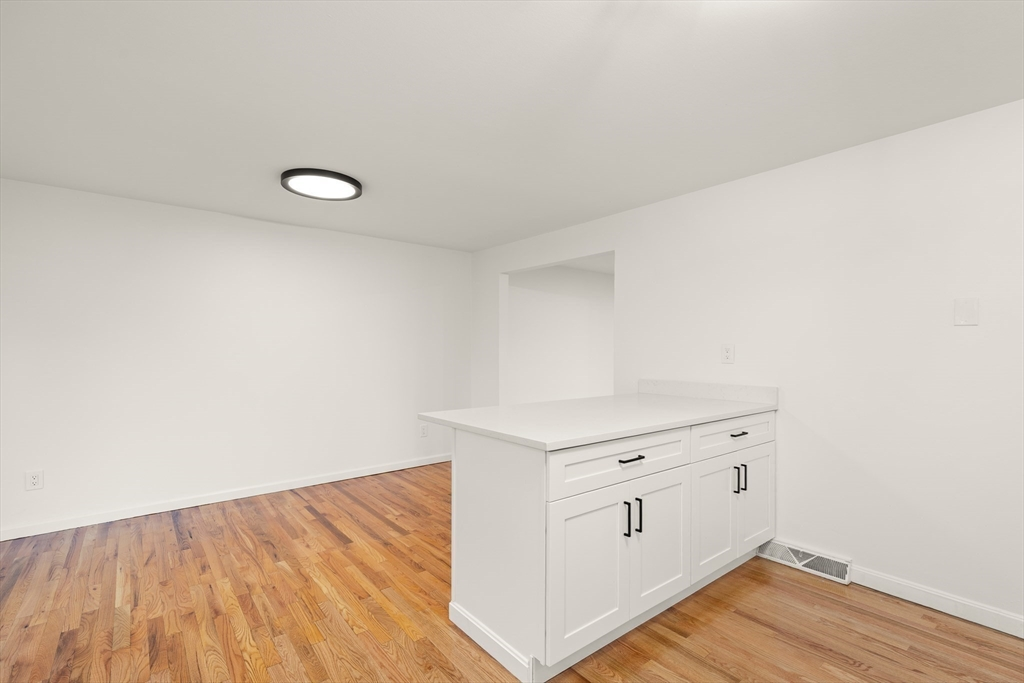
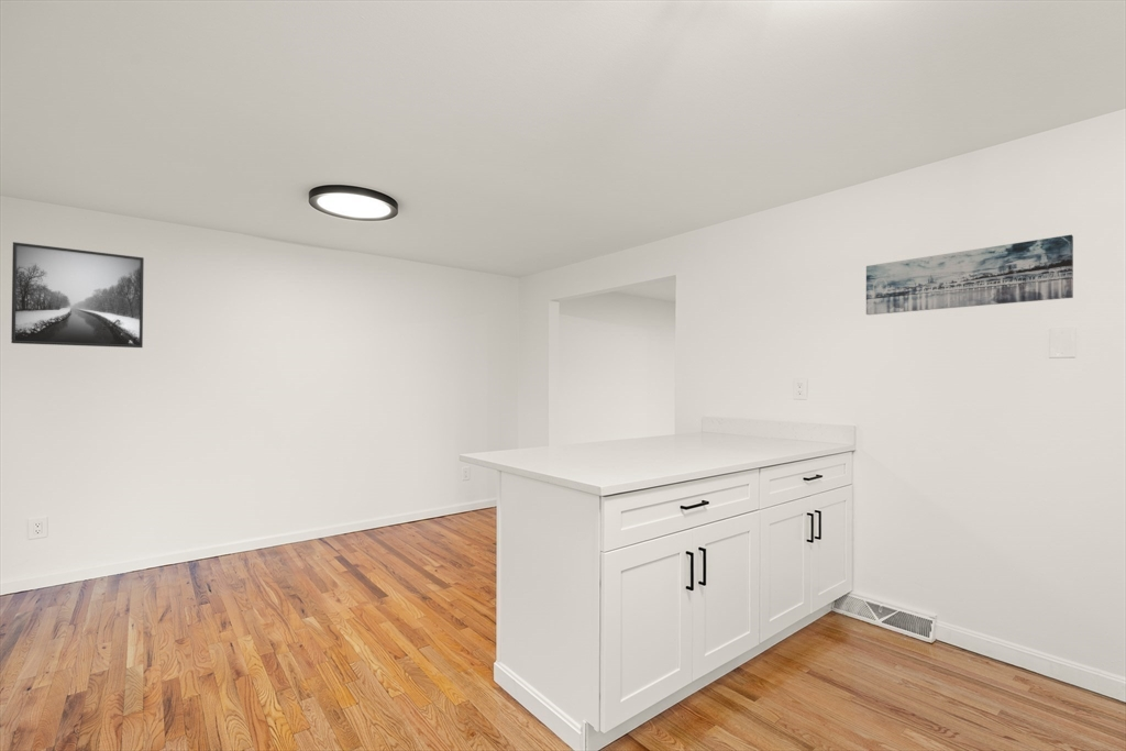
+ wall art [865,234,1074,316]
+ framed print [10,241,145,349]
